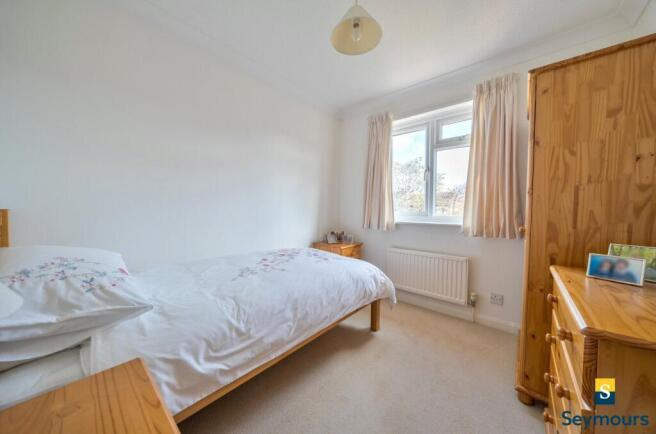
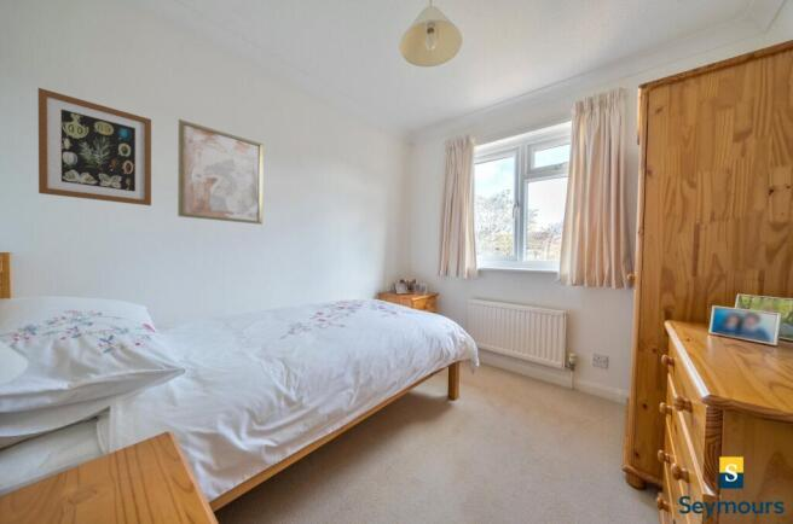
+ wall art [176,118,265,226]
+ wall art [37,87,152,206]
